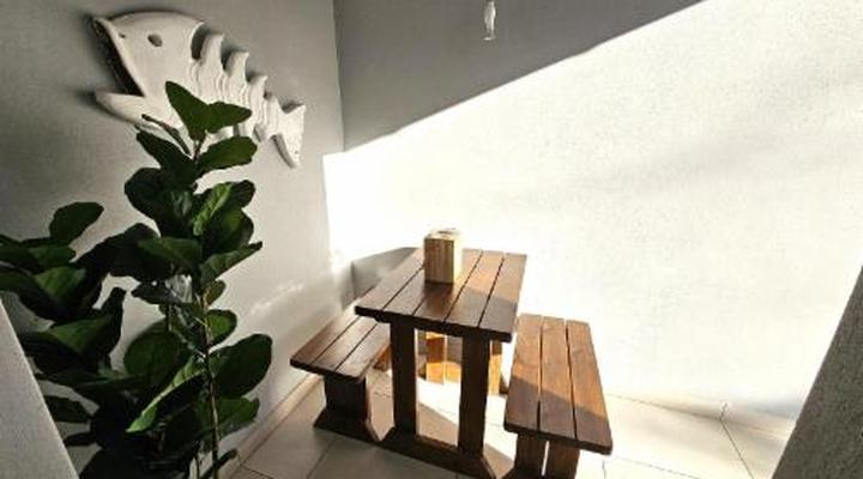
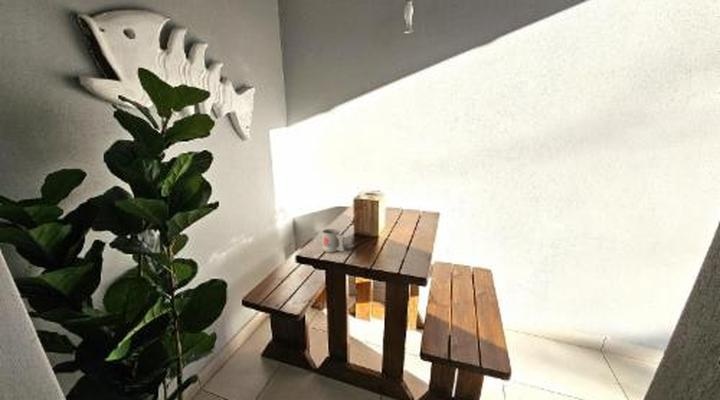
+ mug [321,228,345,253]
